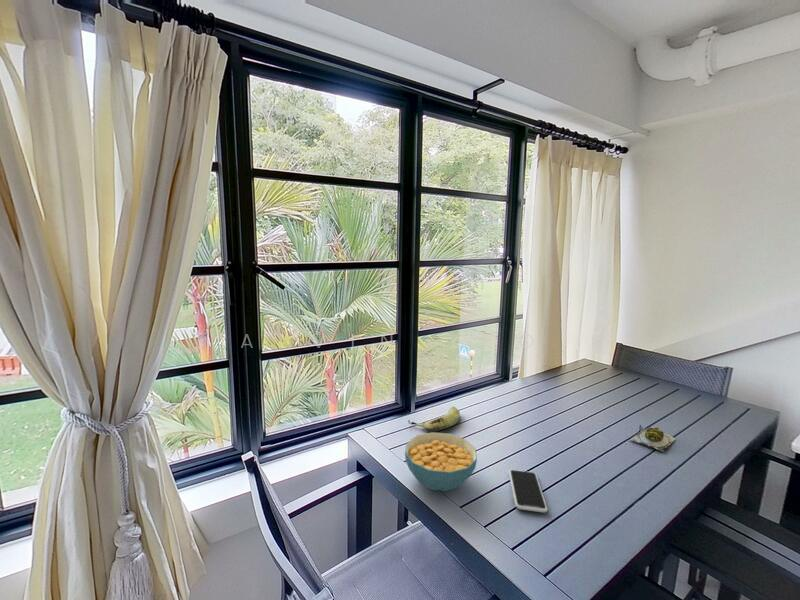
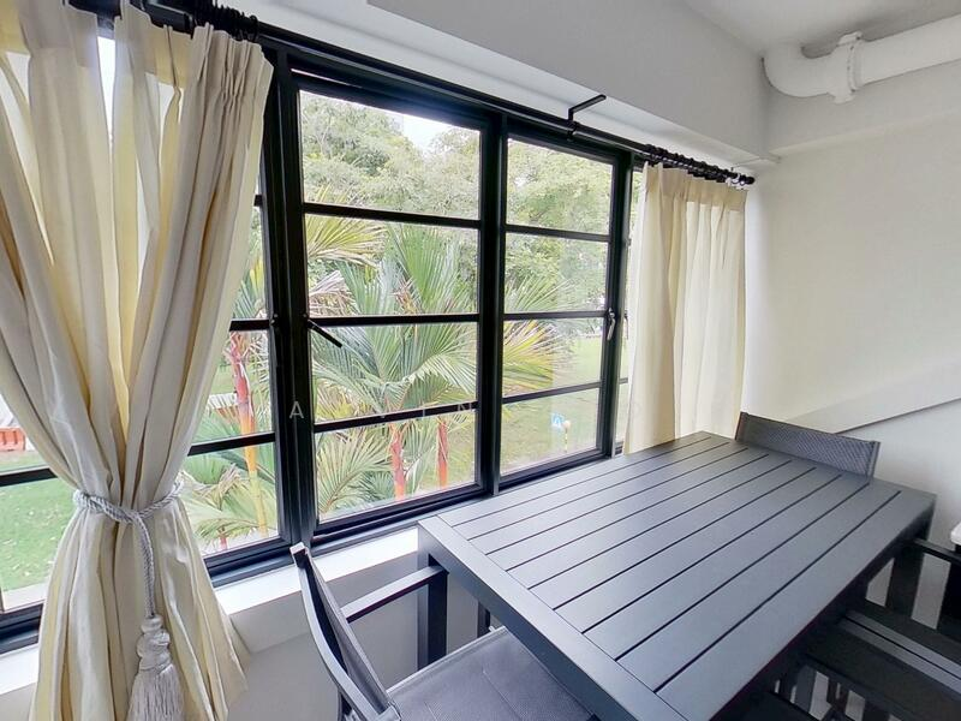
- cereal bowl [404,431,478,492]
- fruit [407,406,461,431]
- smartphone [508,469,549,513]
- succulent plant [629,424,676,452]
